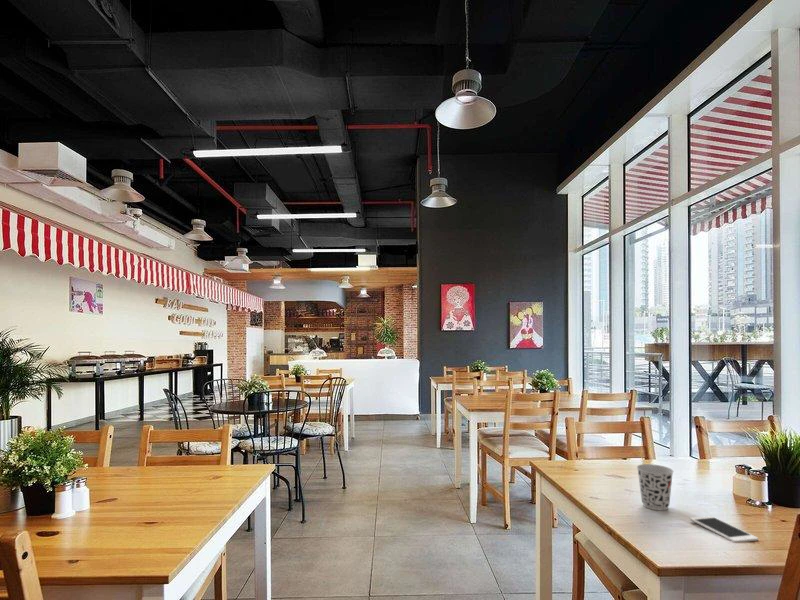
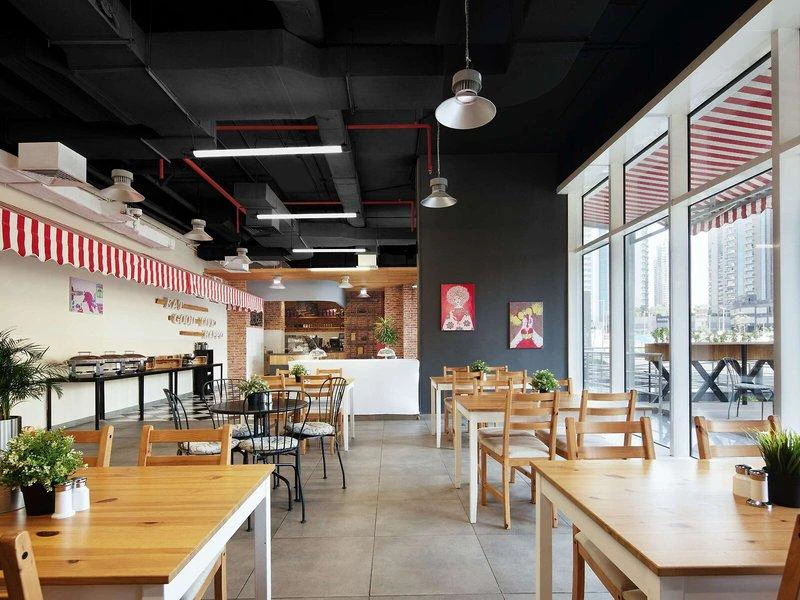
- cup [636,463,674,511]
- cell phone [689,515,759,543]
